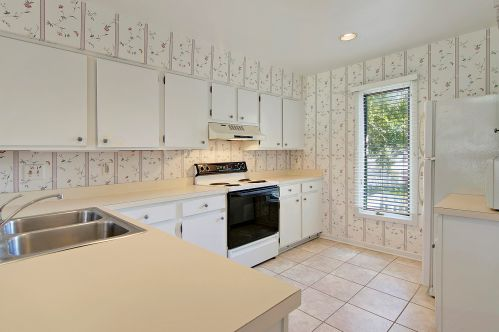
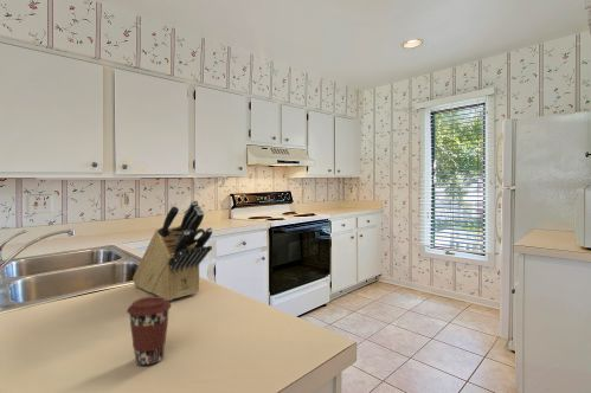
+ coffee cup [126,295,173,367]
+ knife block [131,199,213,302]
